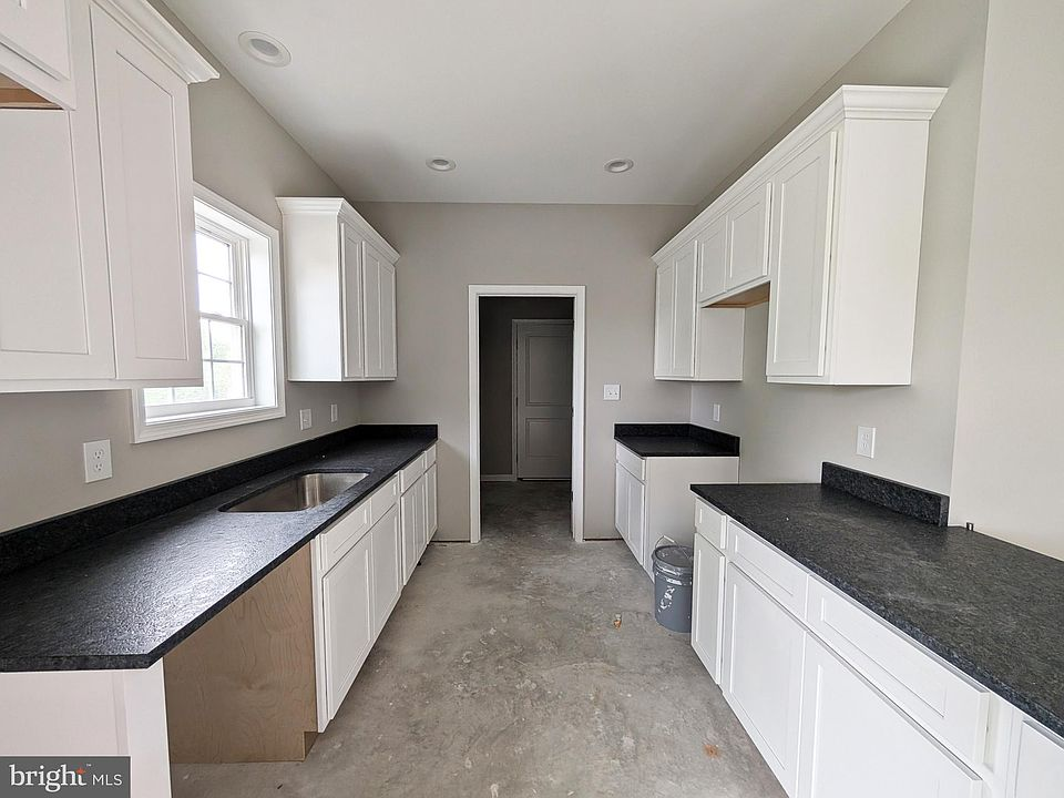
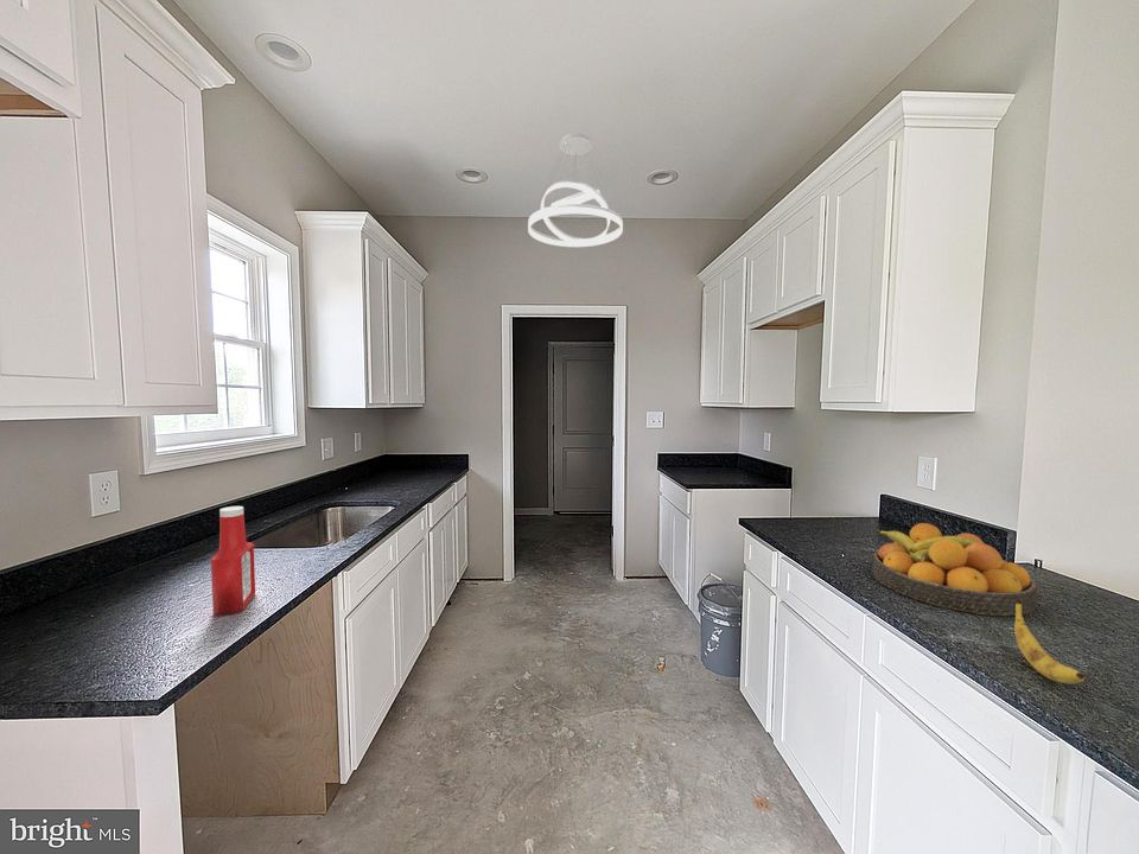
+ banana [1013,600,1086,686]
+ fruit bowl [871,522,1039,617]
+ pendant light [527,132,624,248]
+ soap bottle [210,505,256,617]
